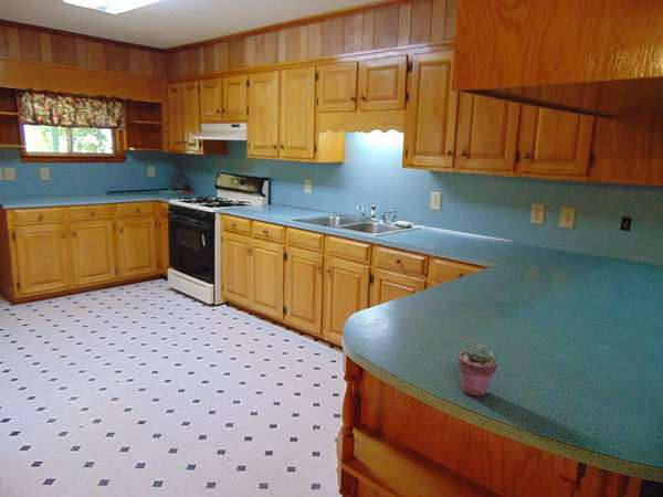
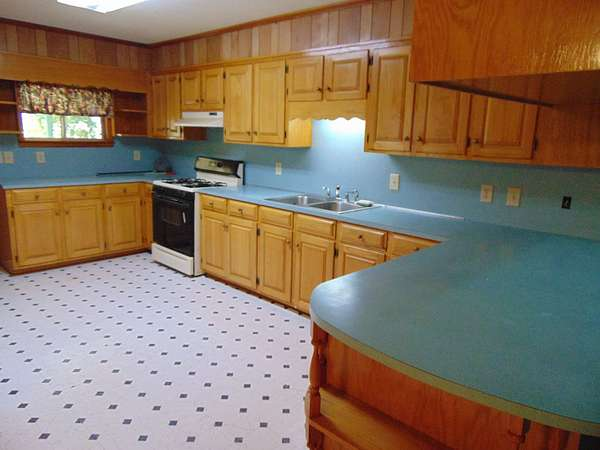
- potted succulent [456,342,498,398]
